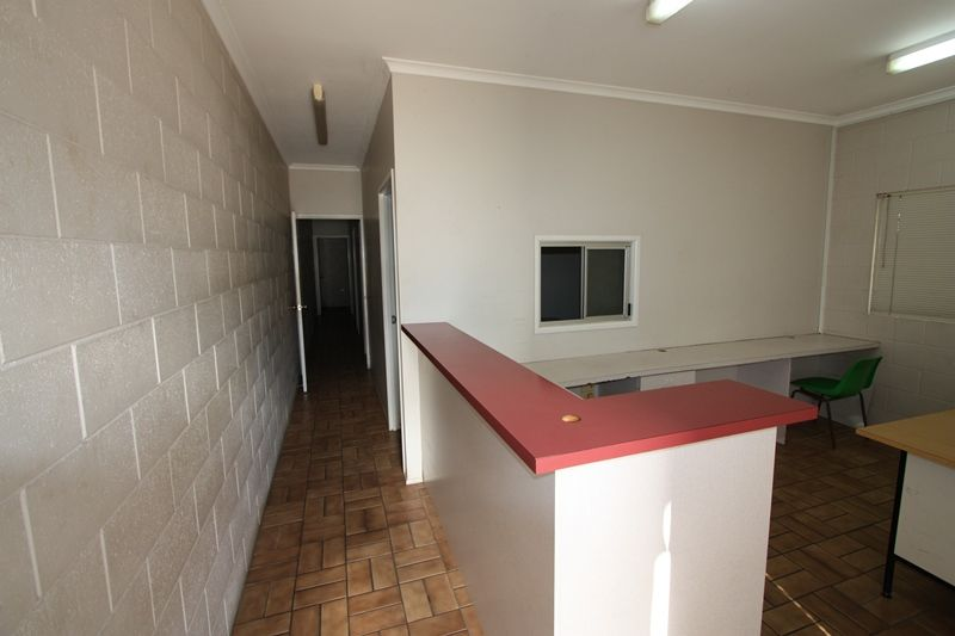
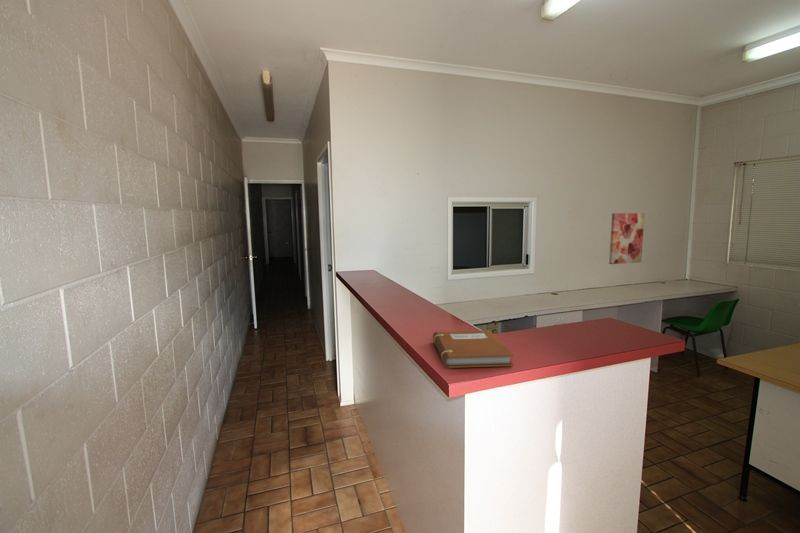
+ notebook [432,329,515,369]
+ wall art [608,212,646,265]
